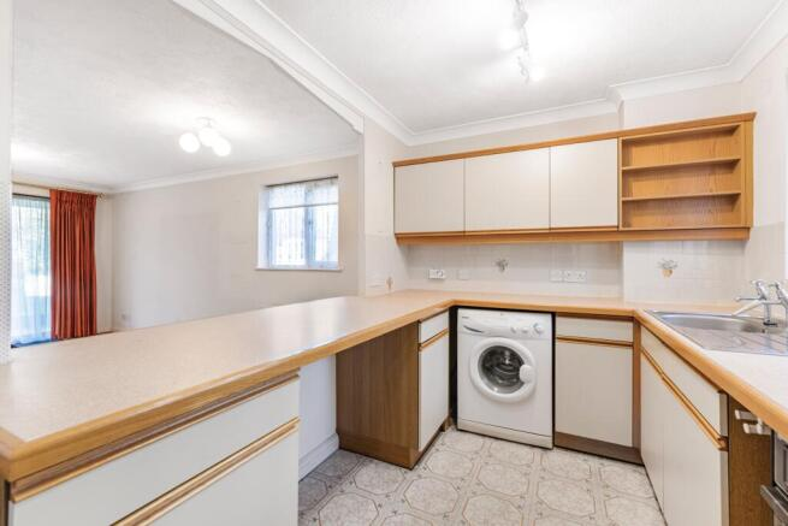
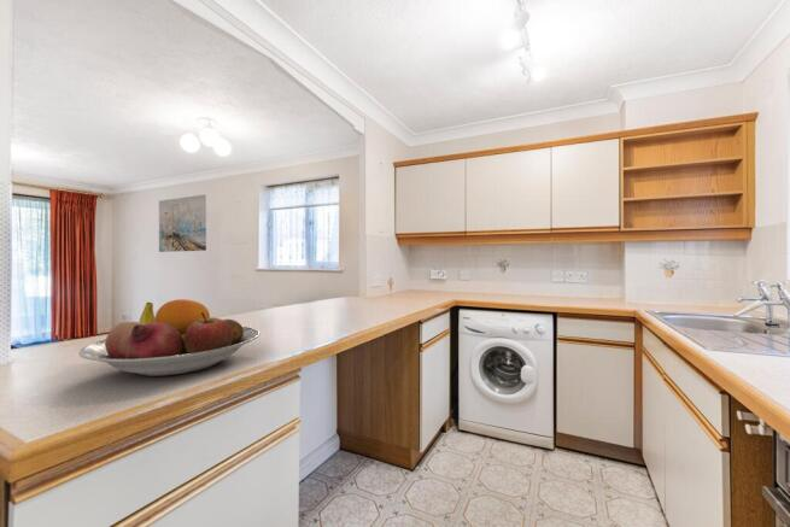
+ wall art [158,193,207,253]
+ fruit bowl [77,298,261,377]
